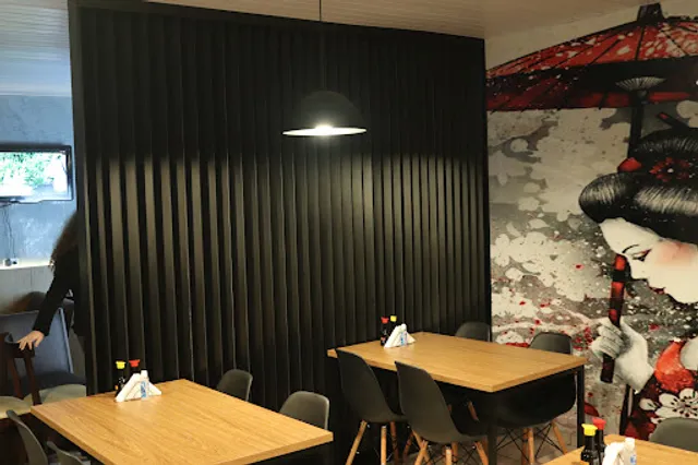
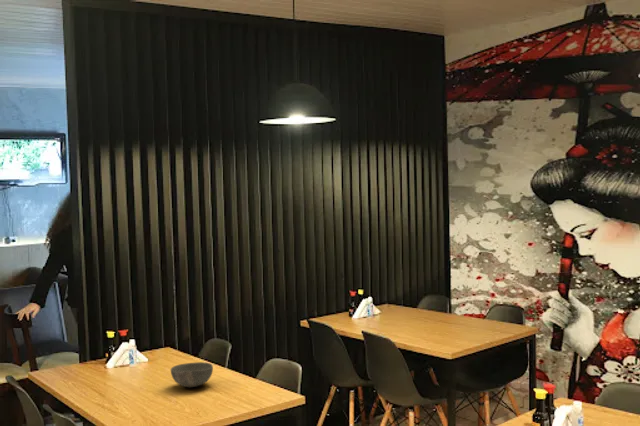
+ bowl [170,361,214,388]
